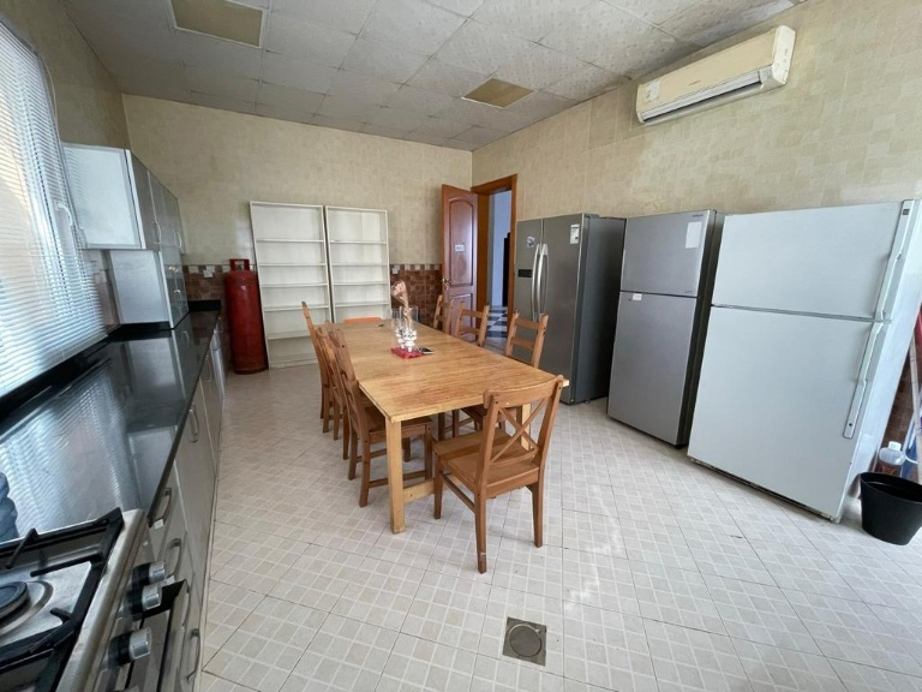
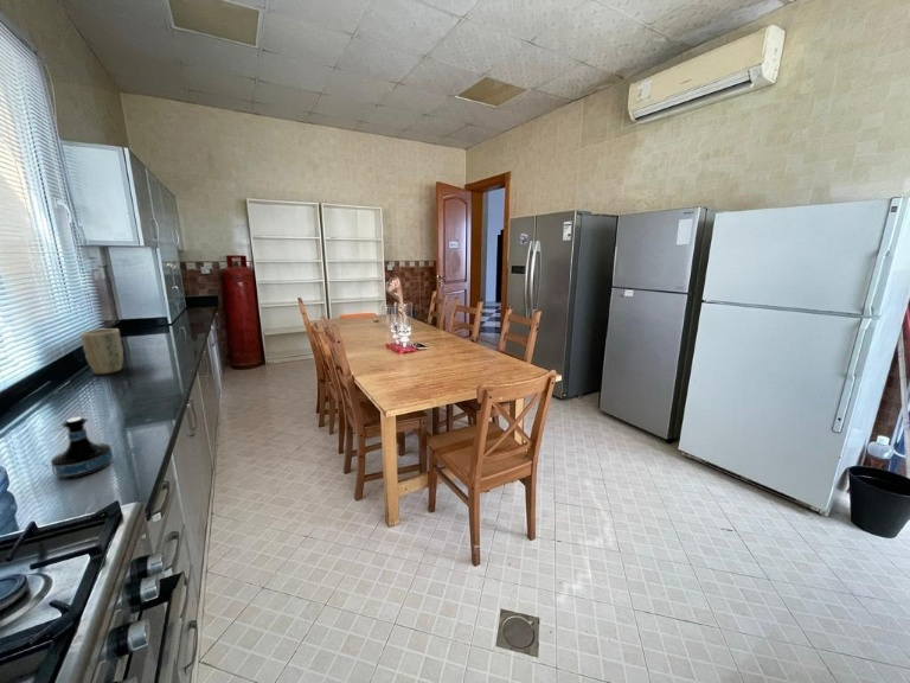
+ plant pot [79,327,124,375]
+ tequila bottle [50,416,114,480]
